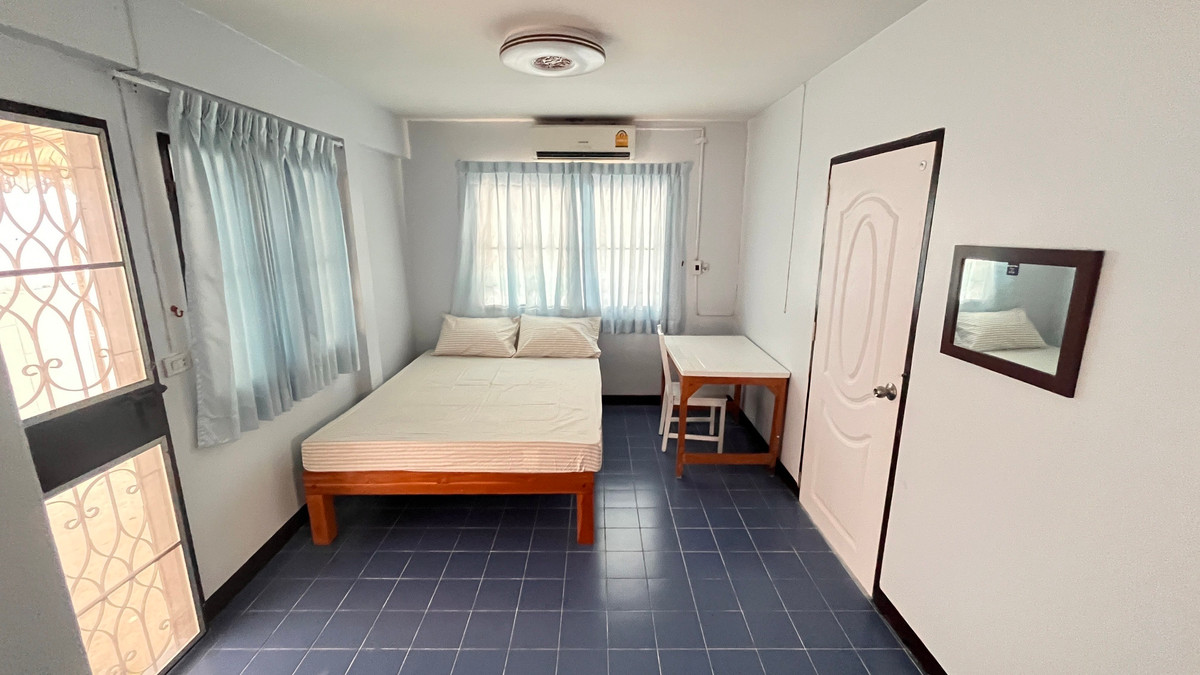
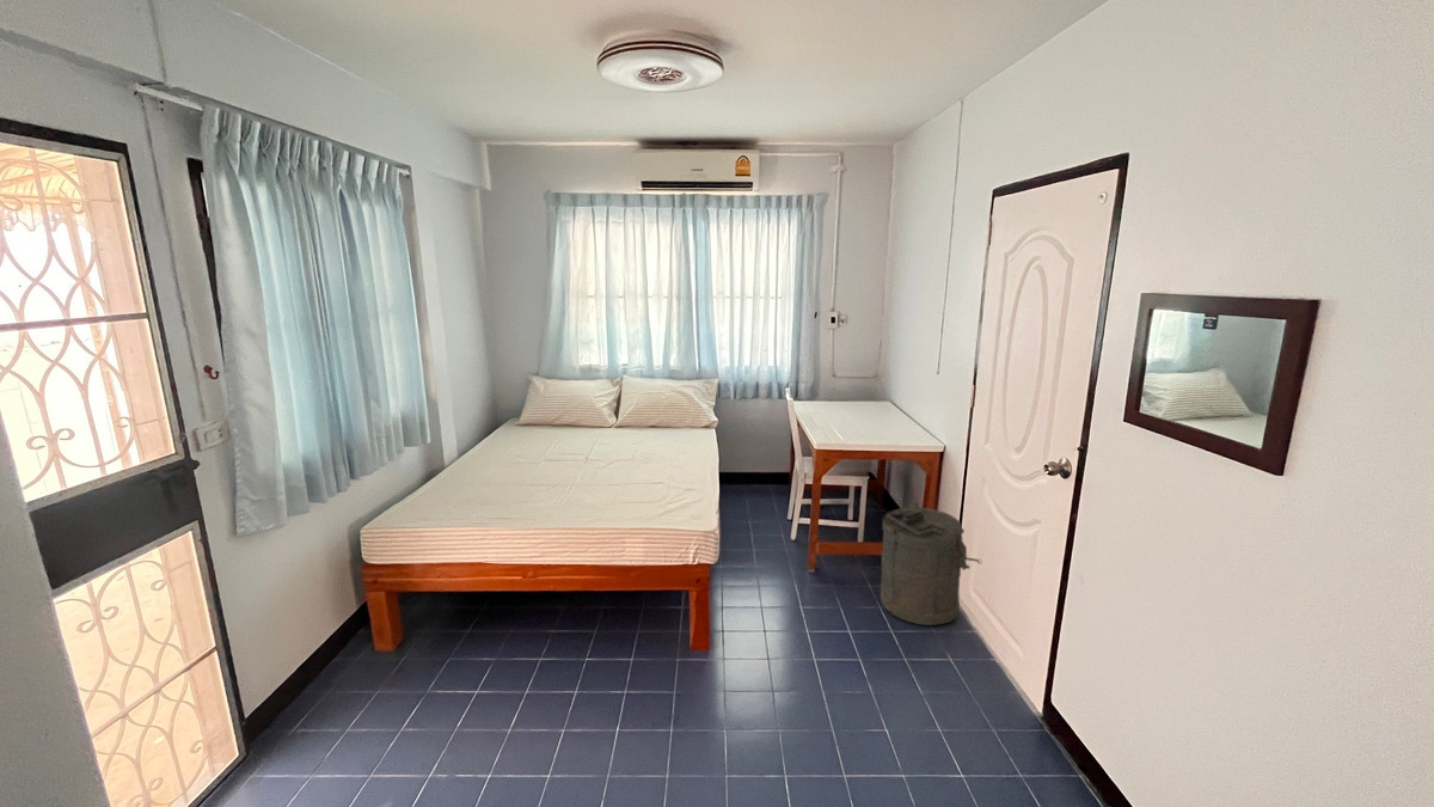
+ laundry hamper [880,502,981,626]
